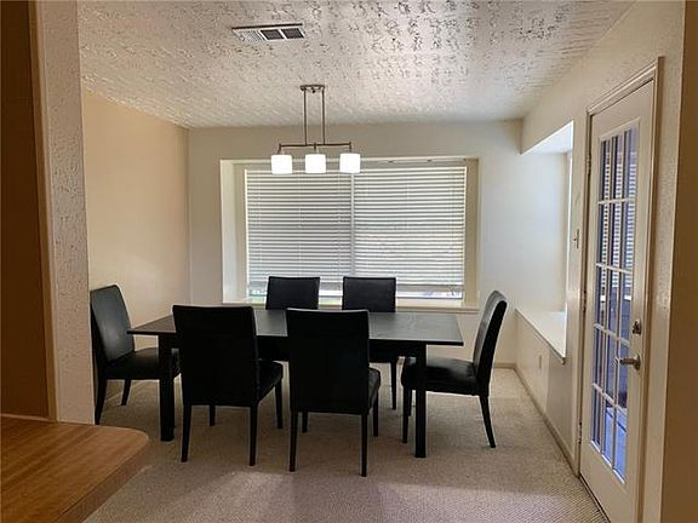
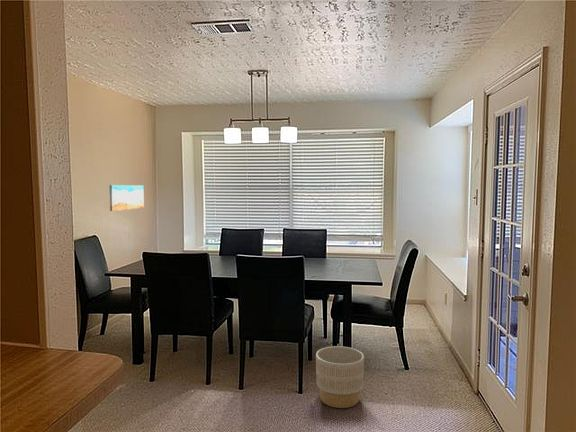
+ wall art [108,184,145,212]
+ planter [315,345,365,409]
